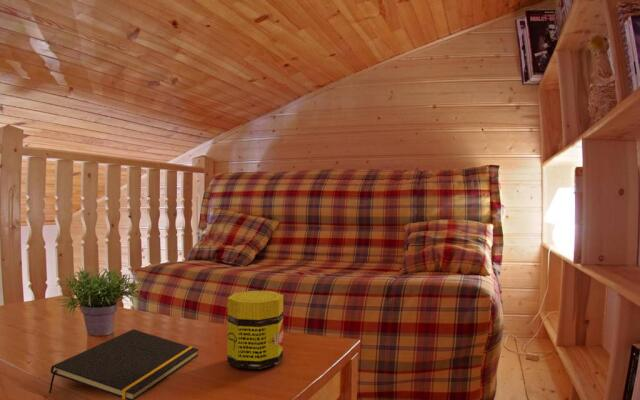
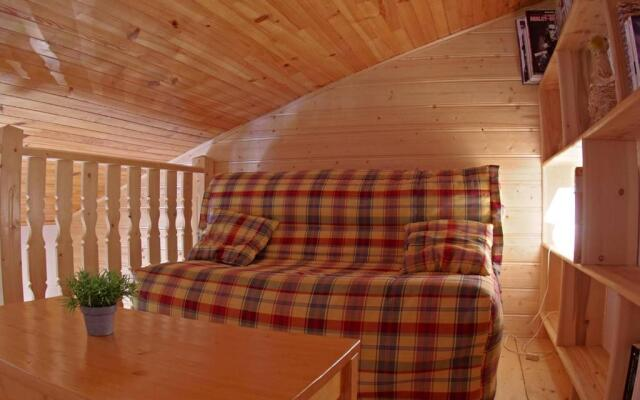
- jar [226,290,284,370]
- notepad [48,328,200,400]
